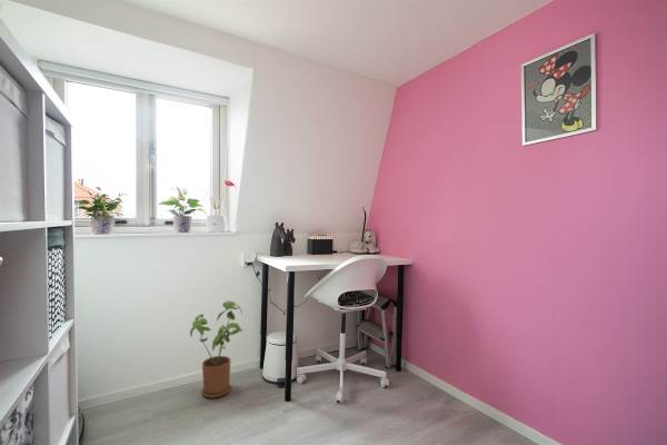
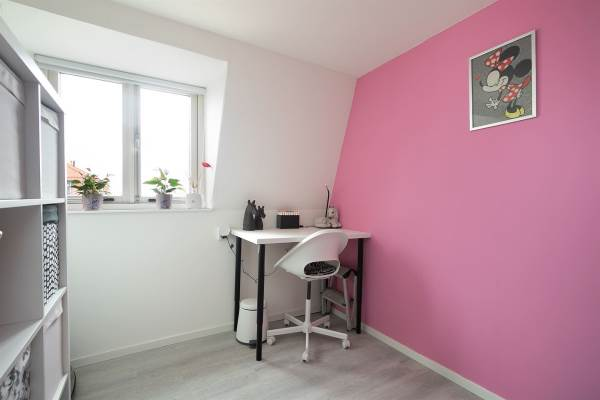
- house plant [189,300,243,399]
